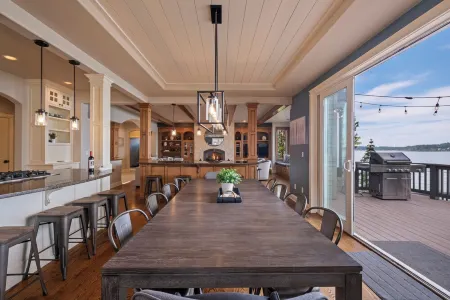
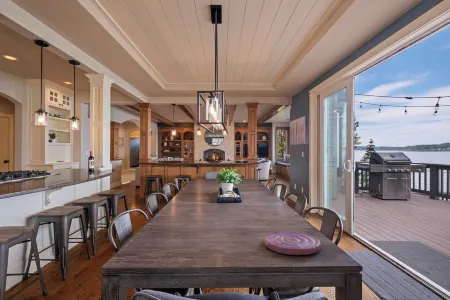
+ plate [262,231,322,256]
